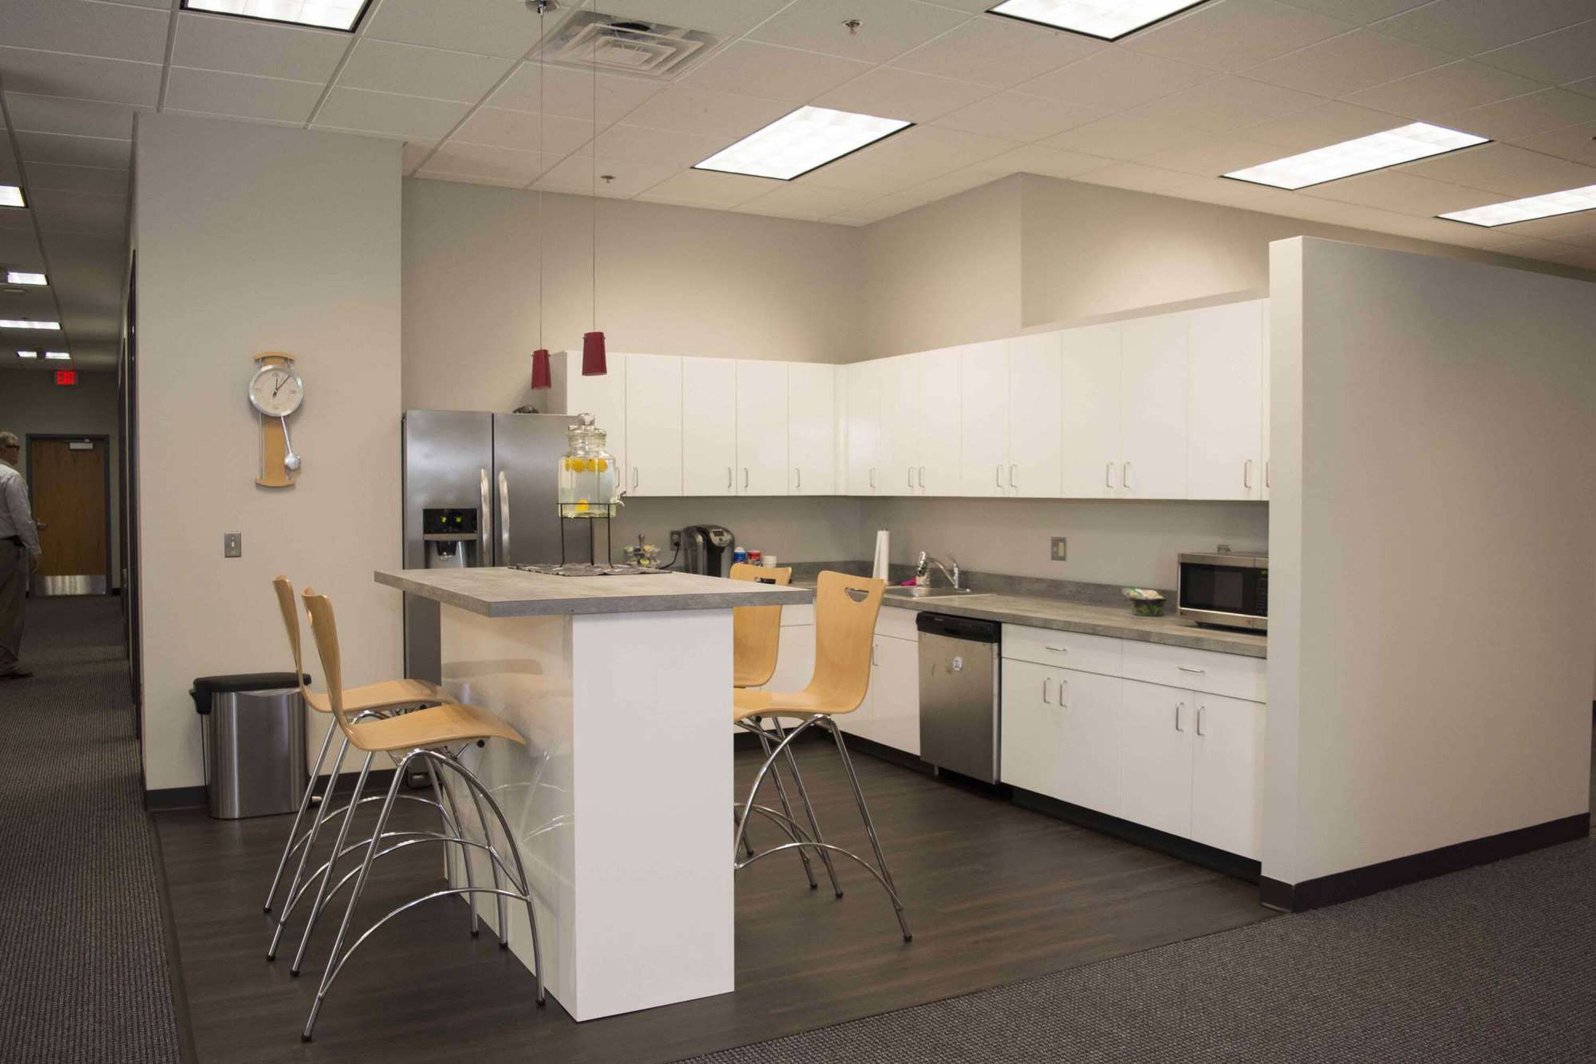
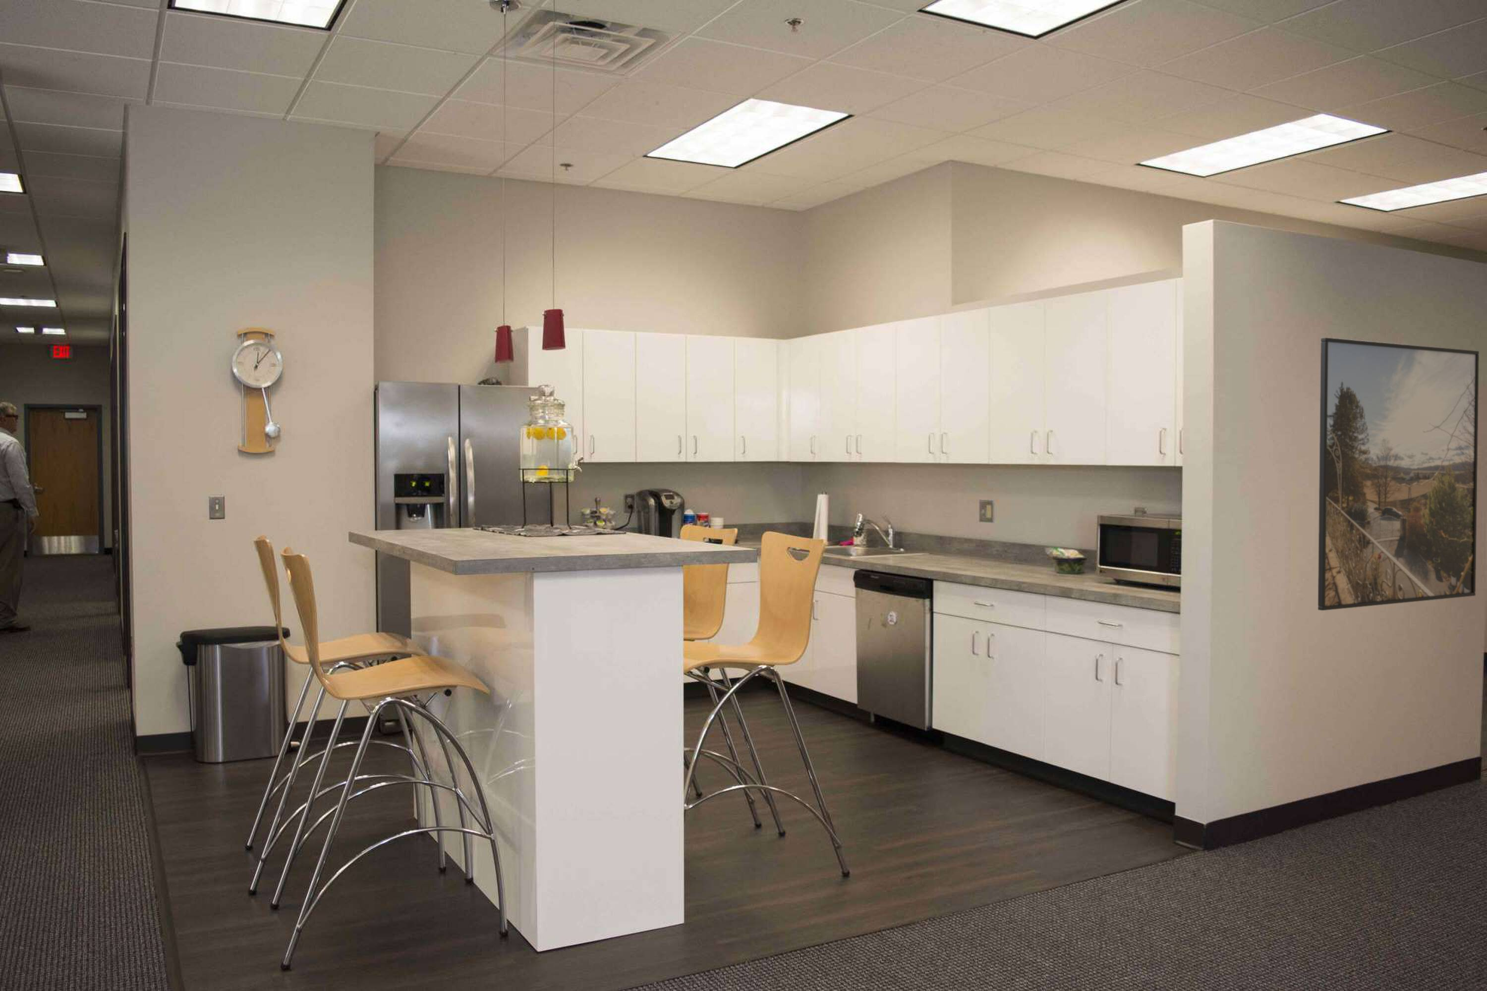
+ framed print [1318,337,1479,611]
